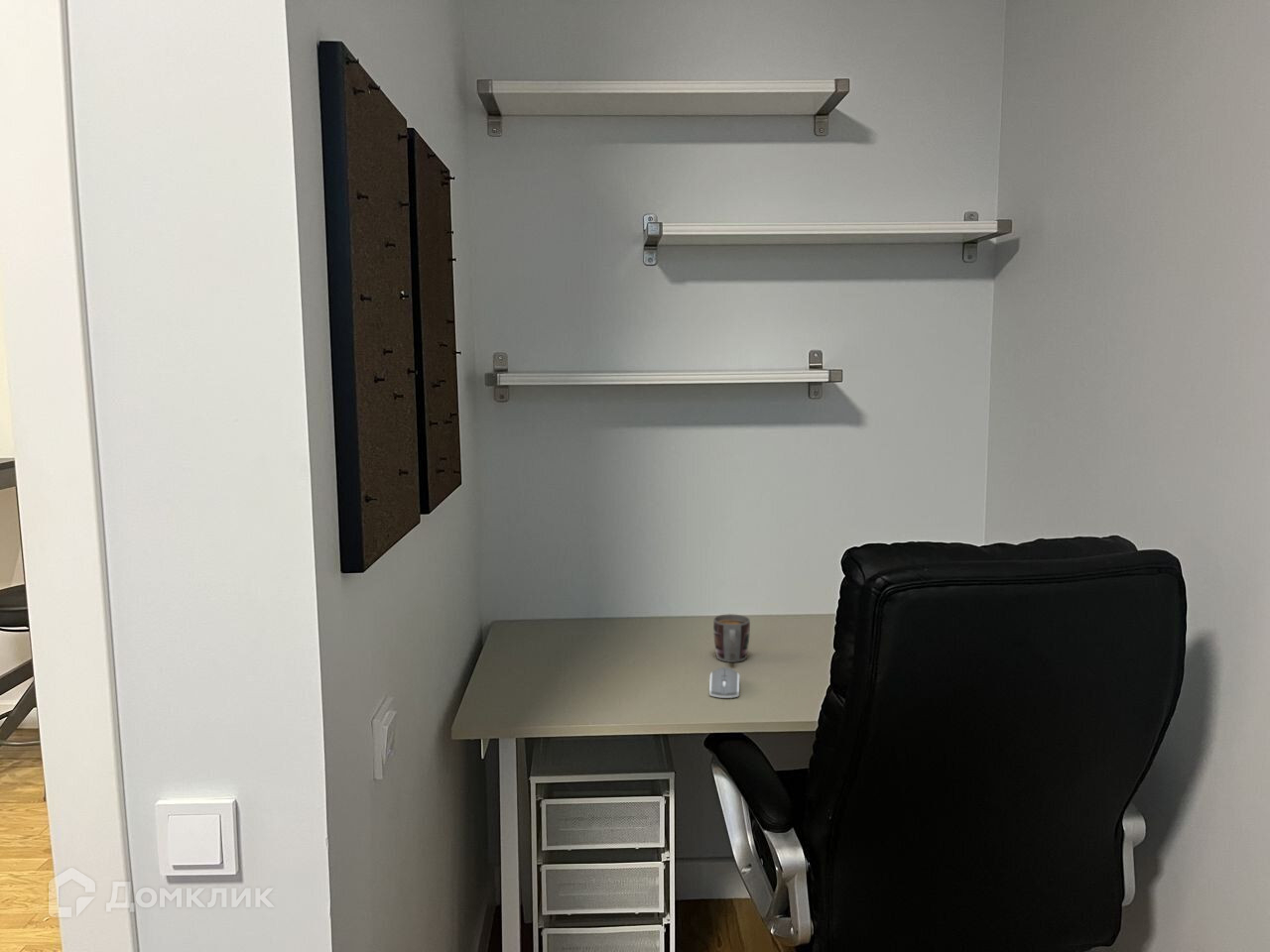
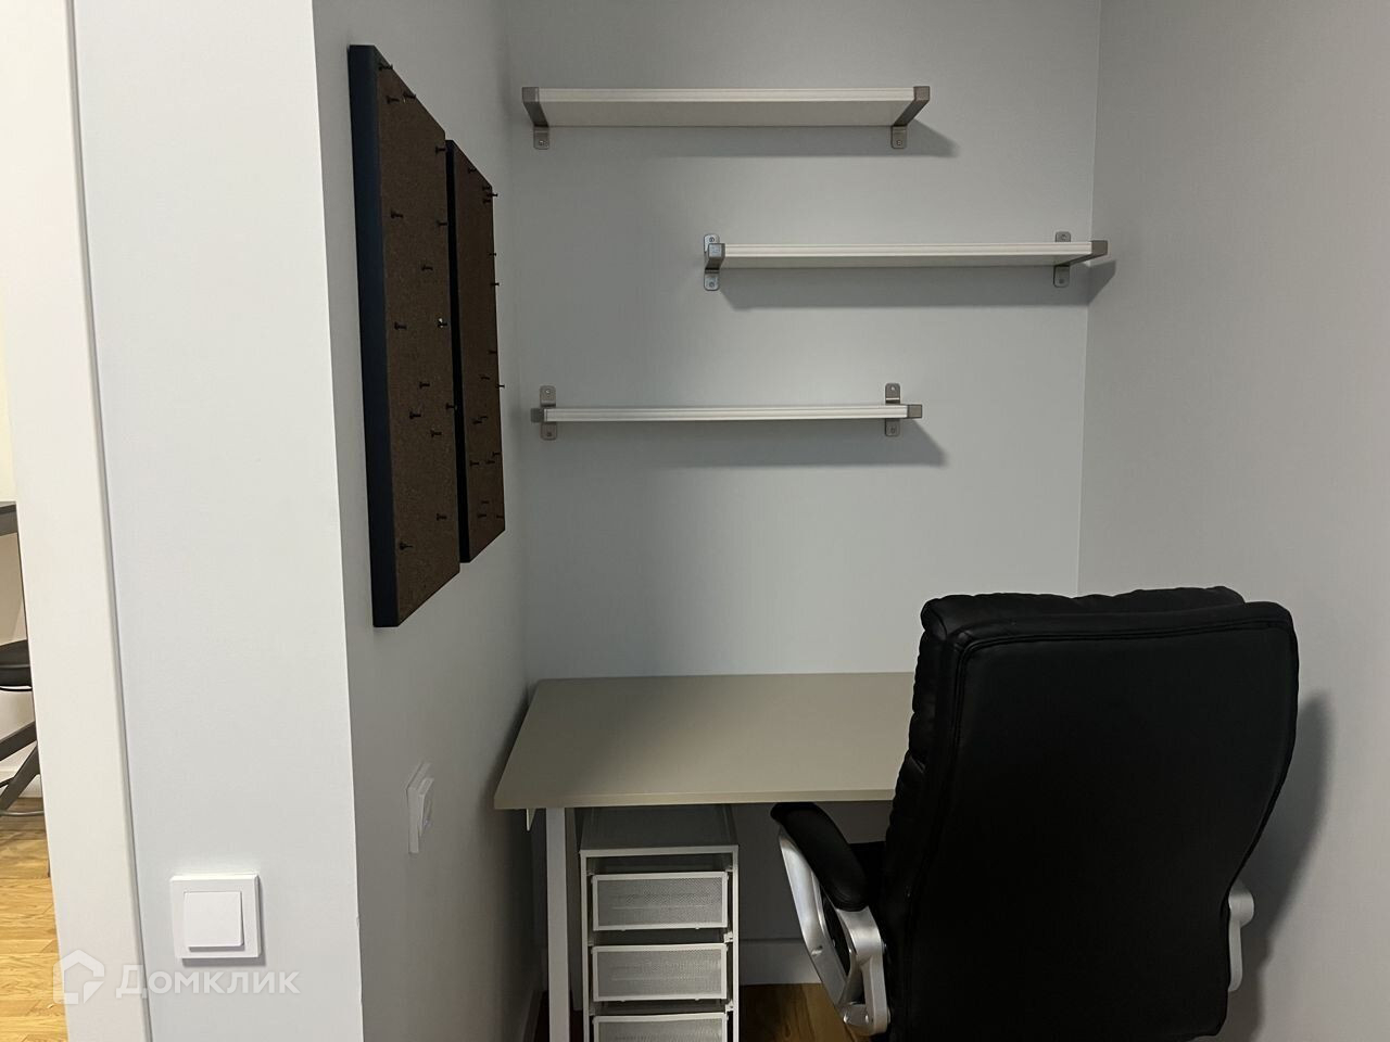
- computer mouse [708,666,741,699]
- mug [712,613,751,663]
